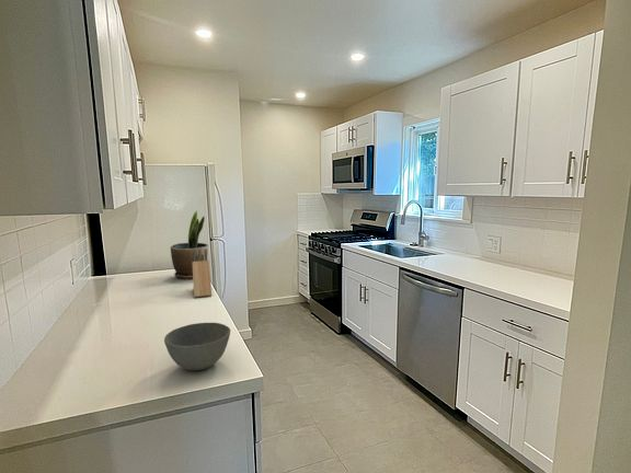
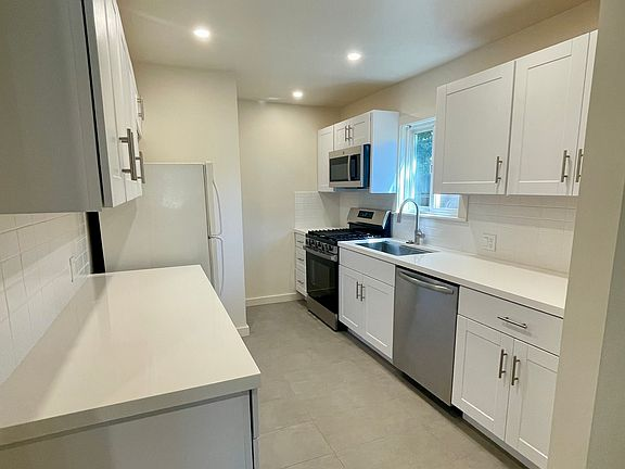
- bowl [163,322,231,371]
- potted plant [170,209,209,280]
- knife block [192,250,213,299]
